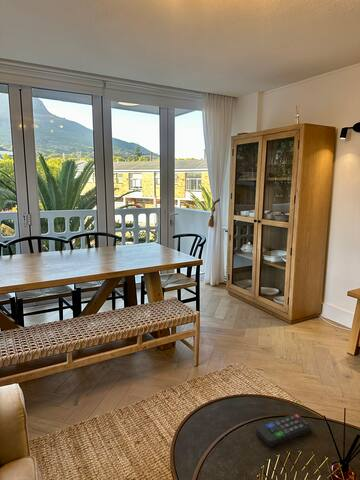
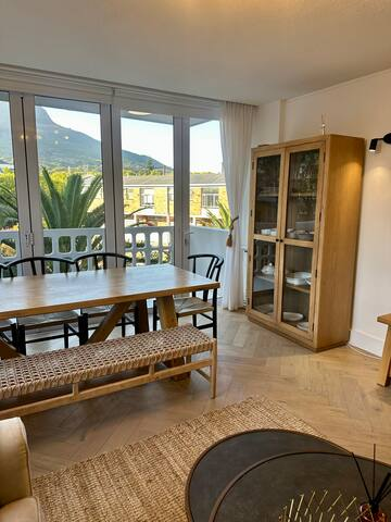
- remote control [255,413,312,448]
